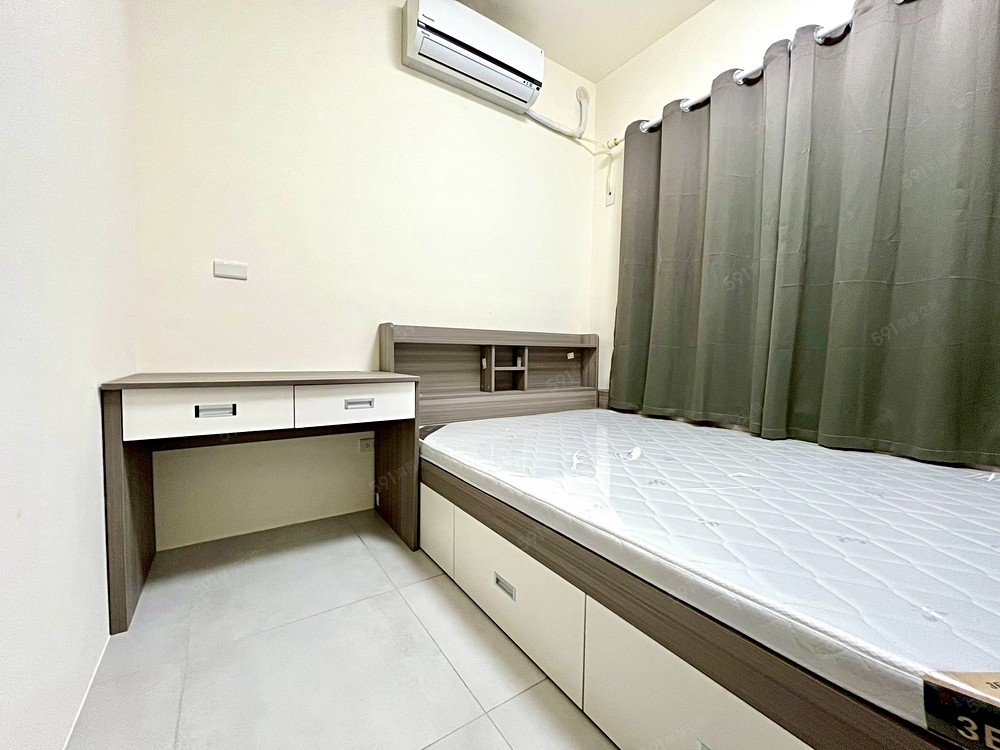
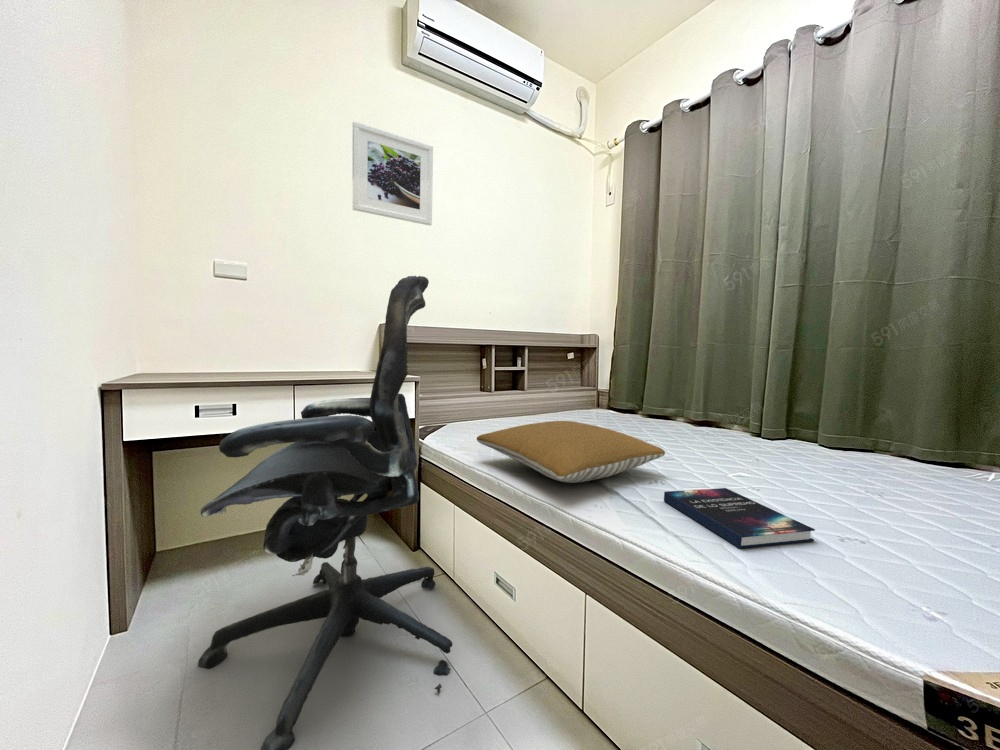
+ hardback book [663,487,816,549]
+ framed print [351,120,434,227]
+ office chair [197,275,453,750]
+ pillow [476,420,666,484]
